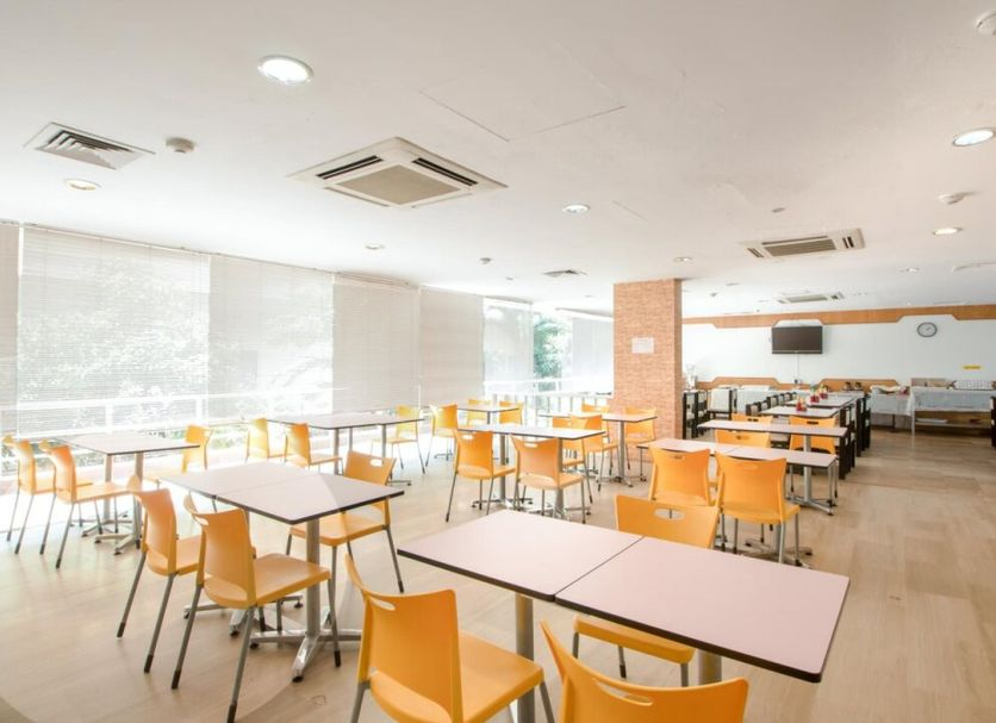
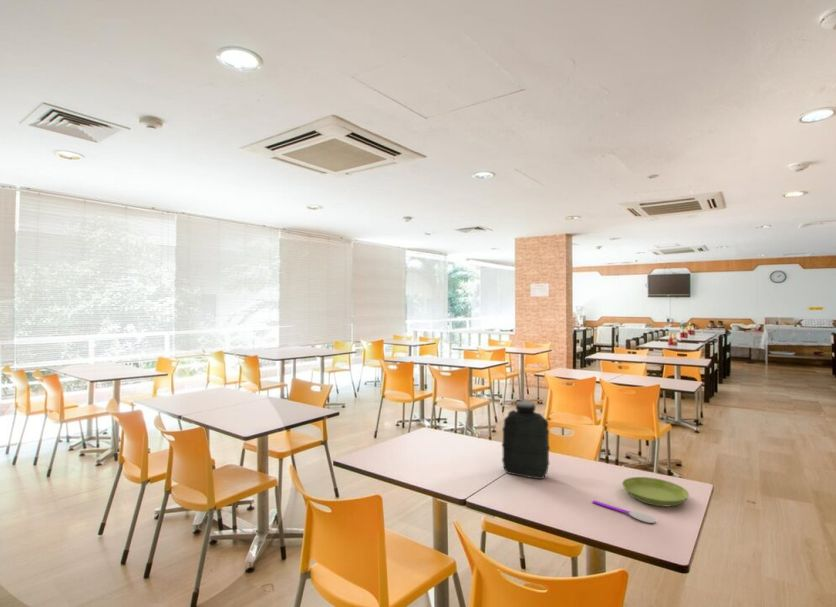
+ saucer [621,476,690,507]
+ spoon [592,499,657,524]
+ water jug [501,400,551,480]
